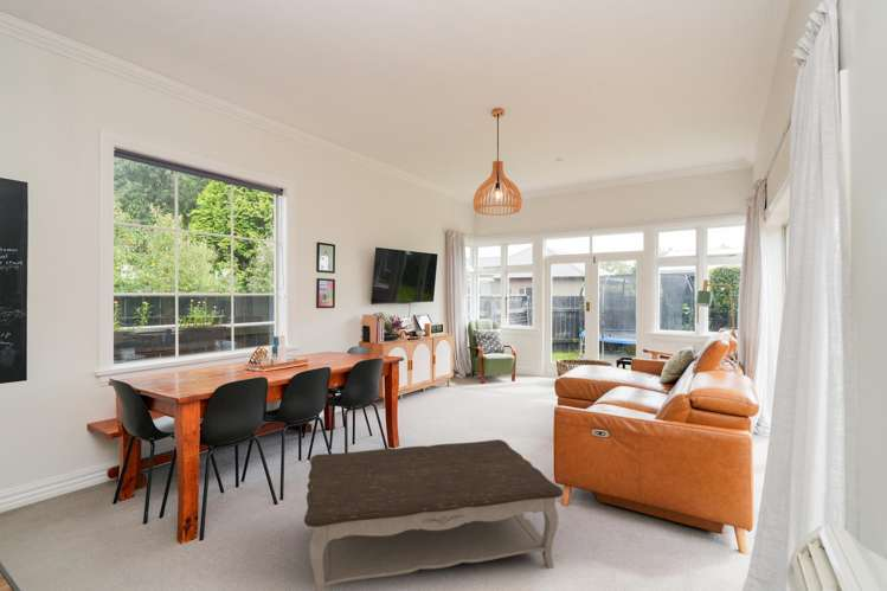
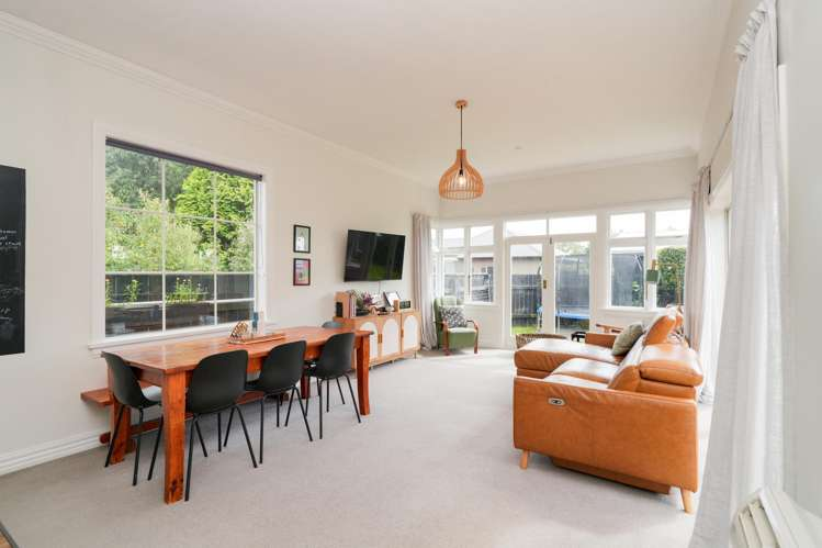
- coffee table [303,438,564,591]
